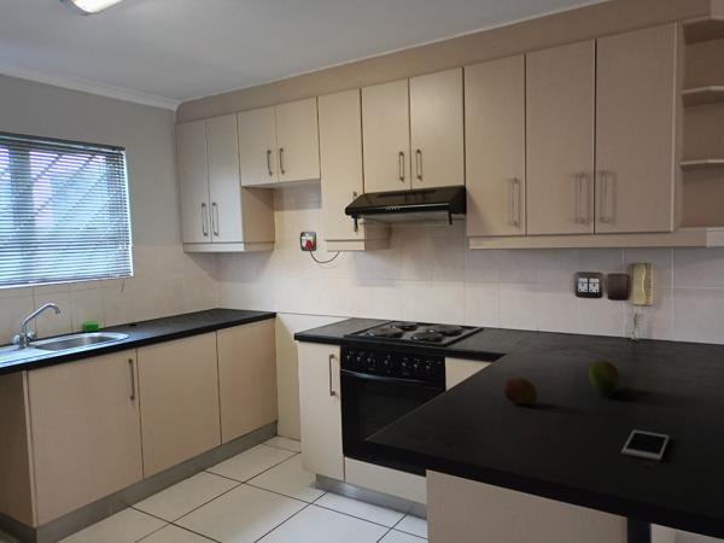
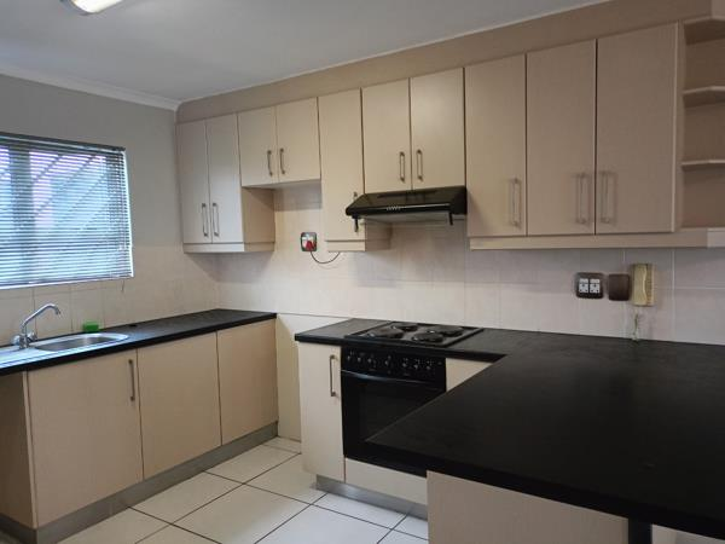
- cell phone [620,430,670,462]
- fruit [588,358,621,397]
- fruit [503,376,538,405]
